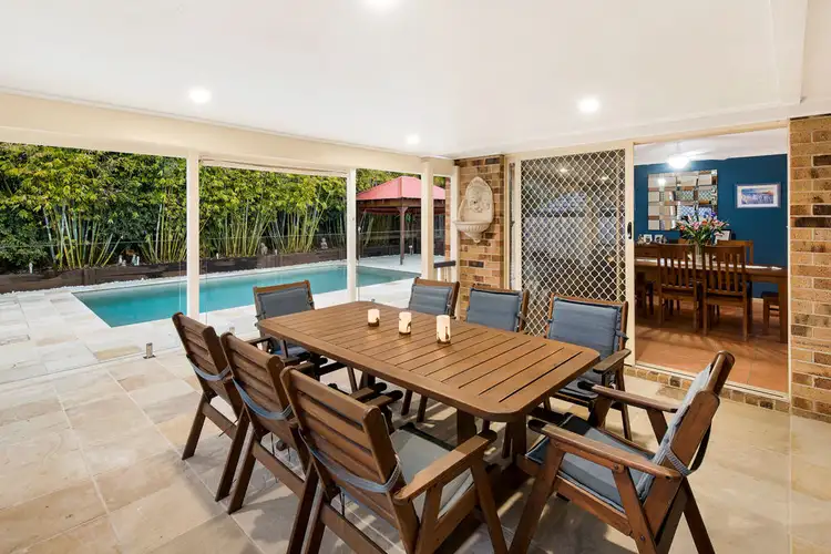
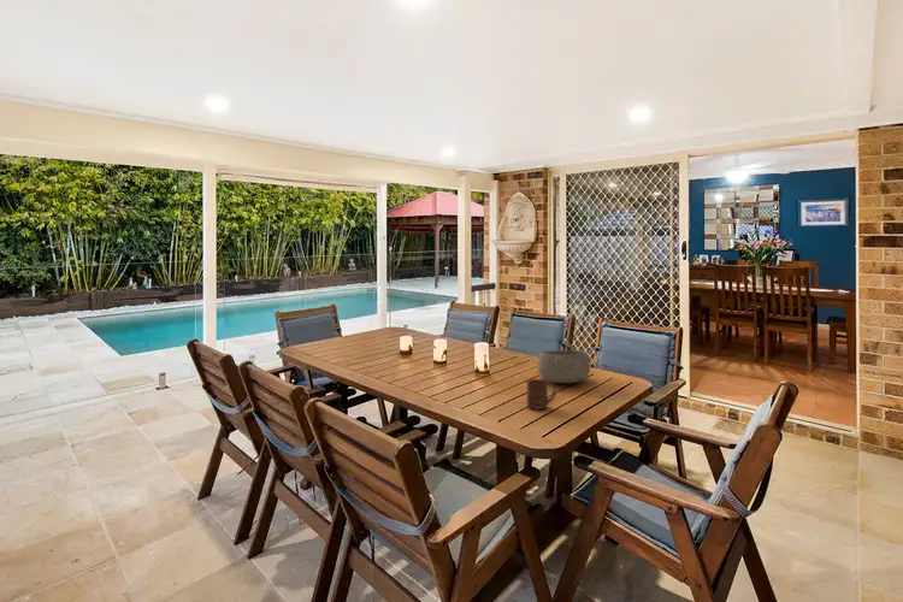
+ bowl [536,348,592,384]
+ cup [526,378,557,411]
